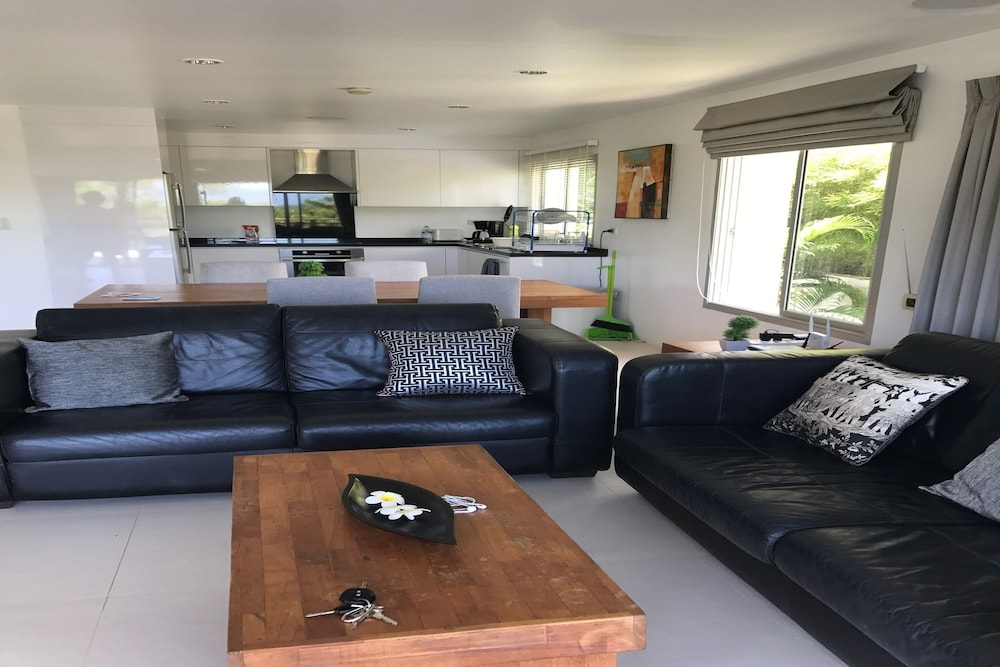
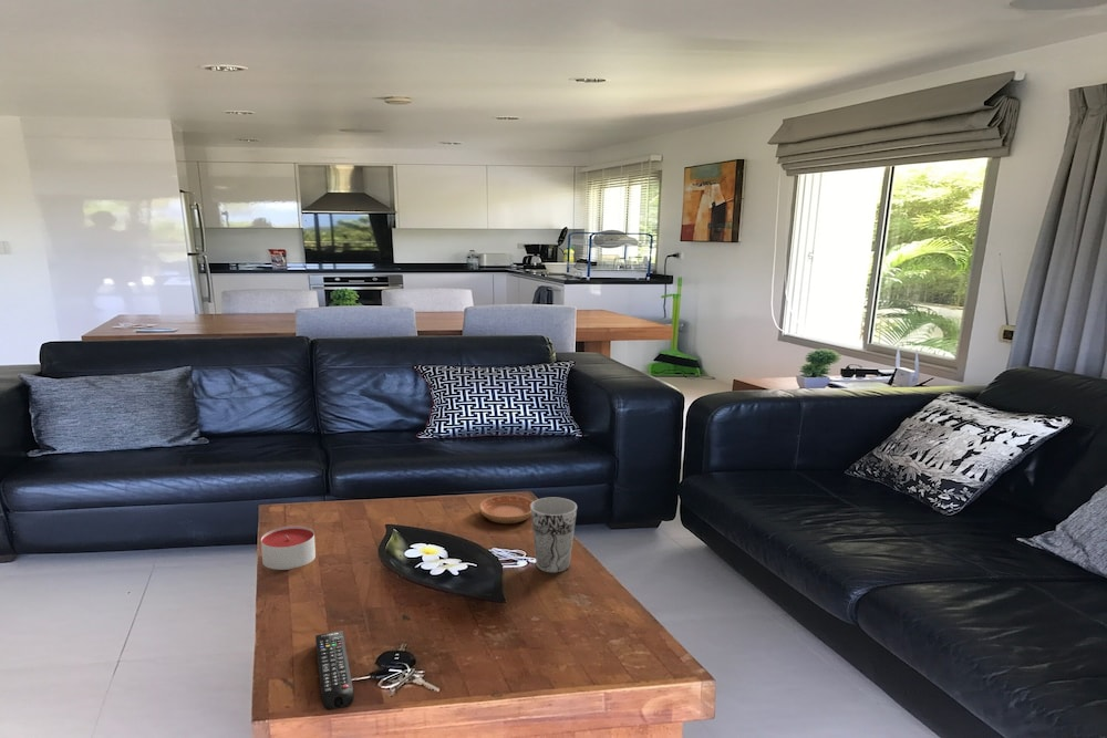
+ saucer [478,493,534,524]
+ cup [530,497,578,573]
+ candle [260,524,317,571]
+ remote control [314,630,355,711]
